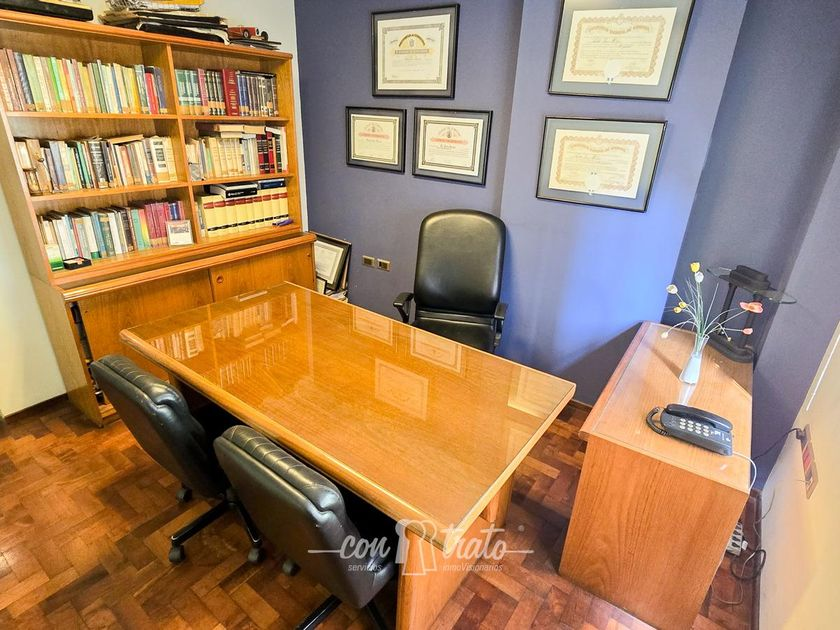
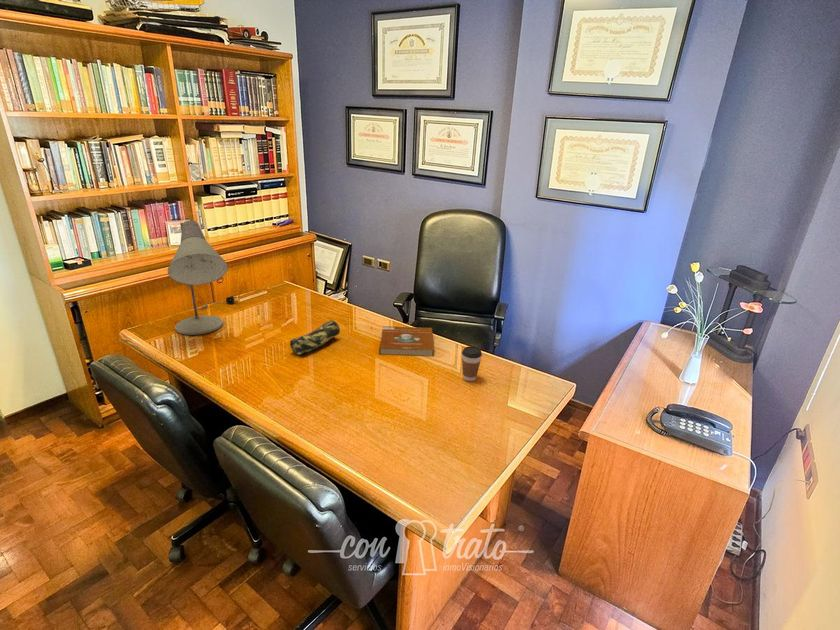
+ coffee cup [461,345,483,382]
+ desk lamp [167,219,239,336]
+ book [378,325,434,357]
+ pencil case [289,319,341,356]
